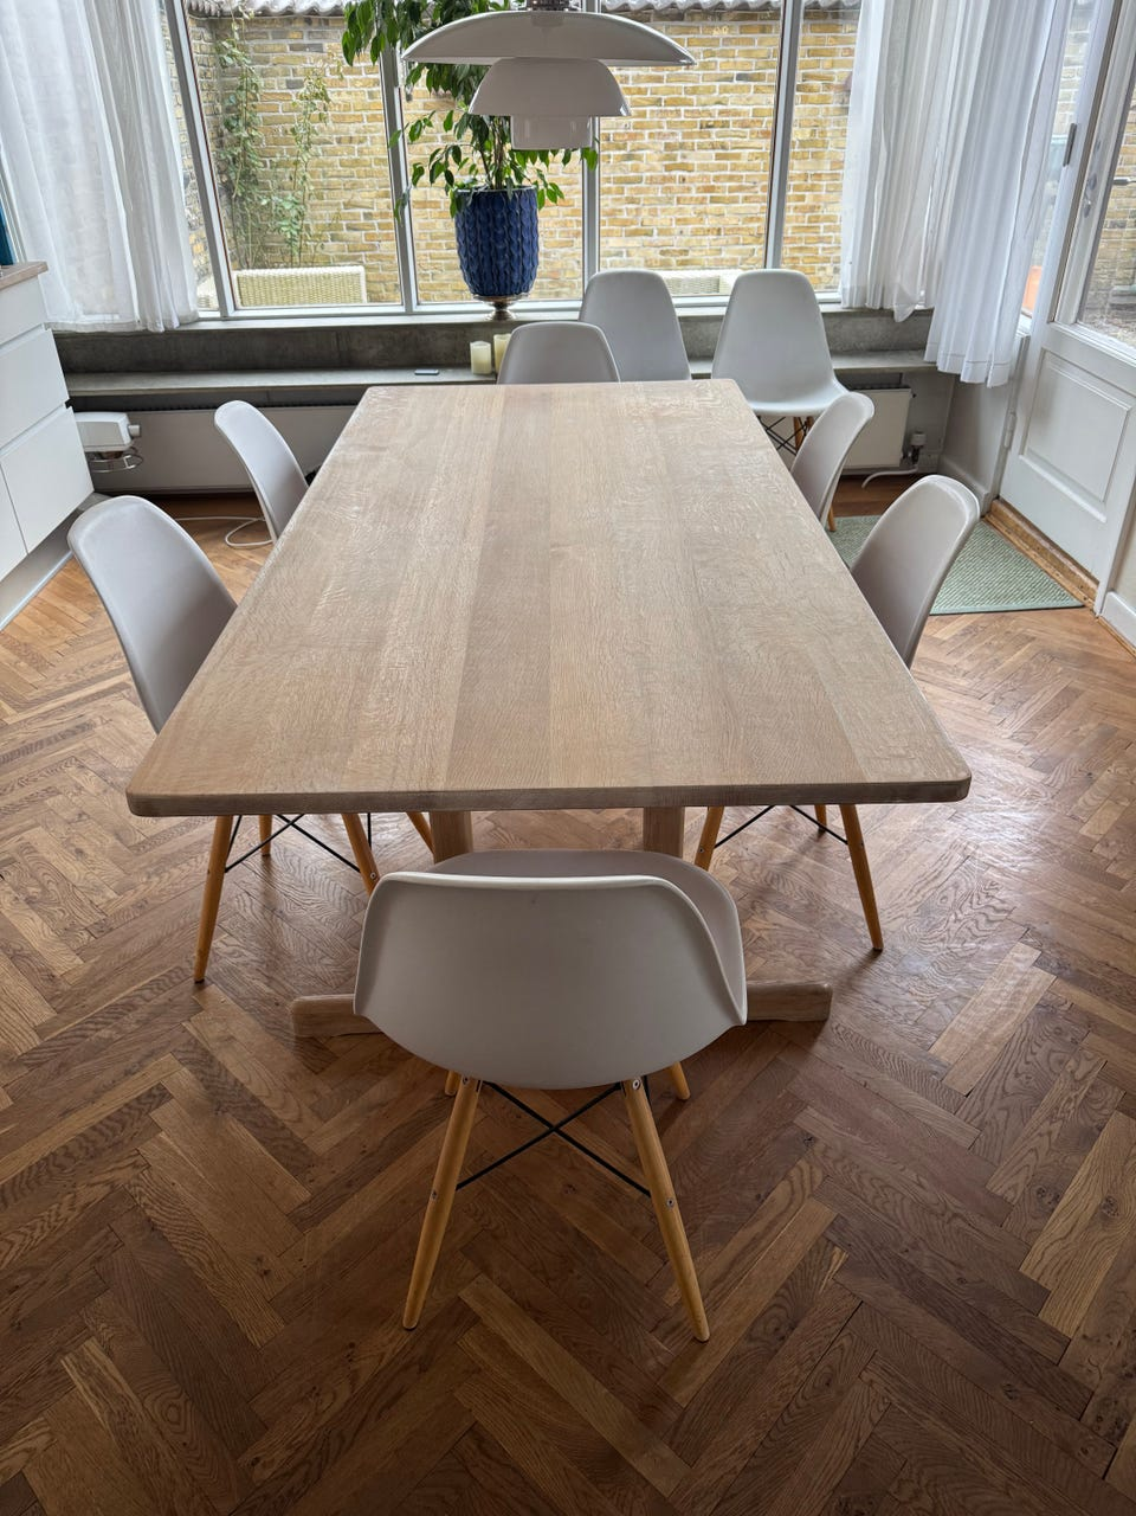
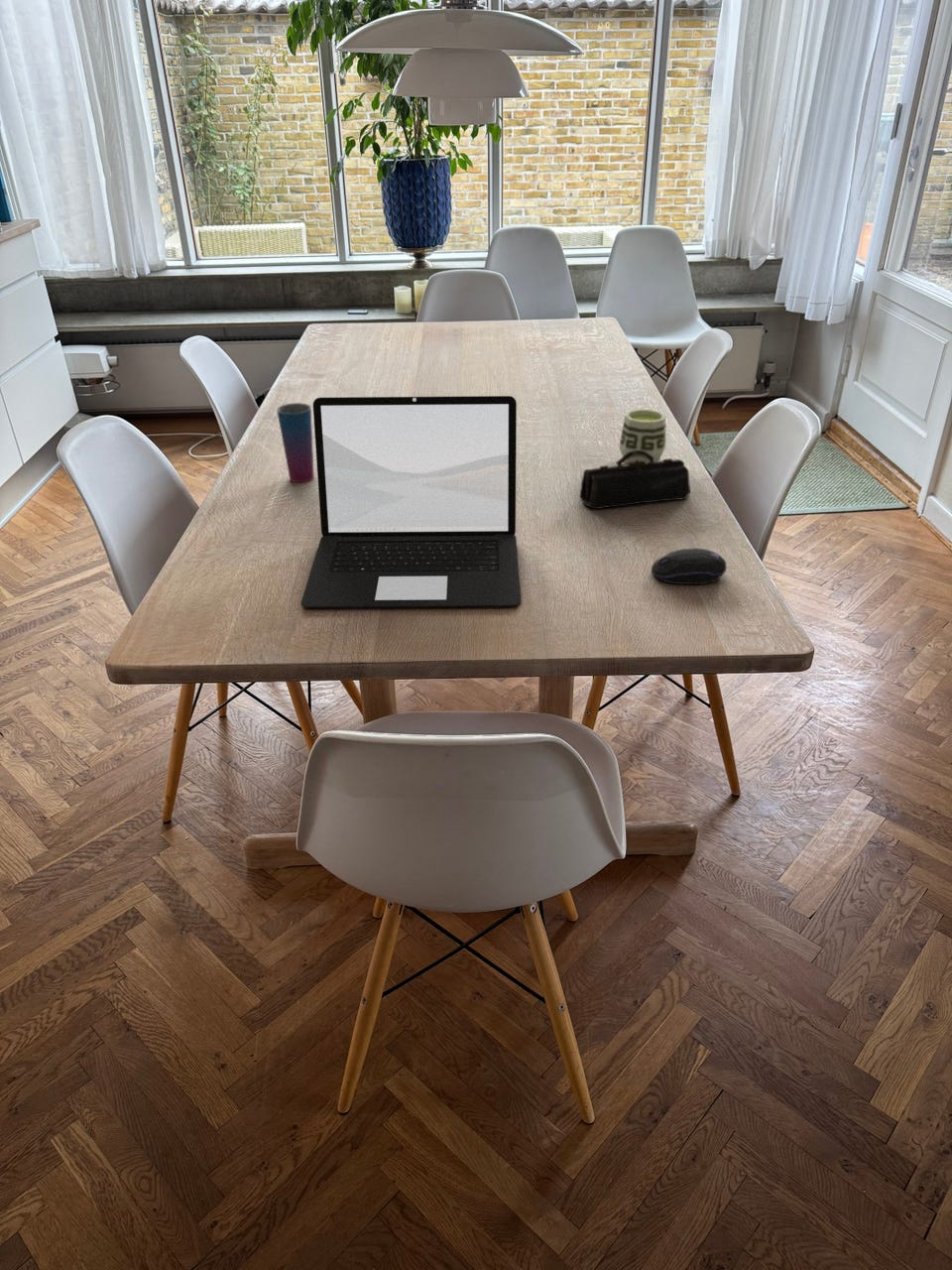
+ computer mouse [651,547,727,585]
+ laptop [300,395,522,609]
+ cup [276,402,315,483]
+ cup [618,409,666,464]
+ pencil case [578,450,691,510]
